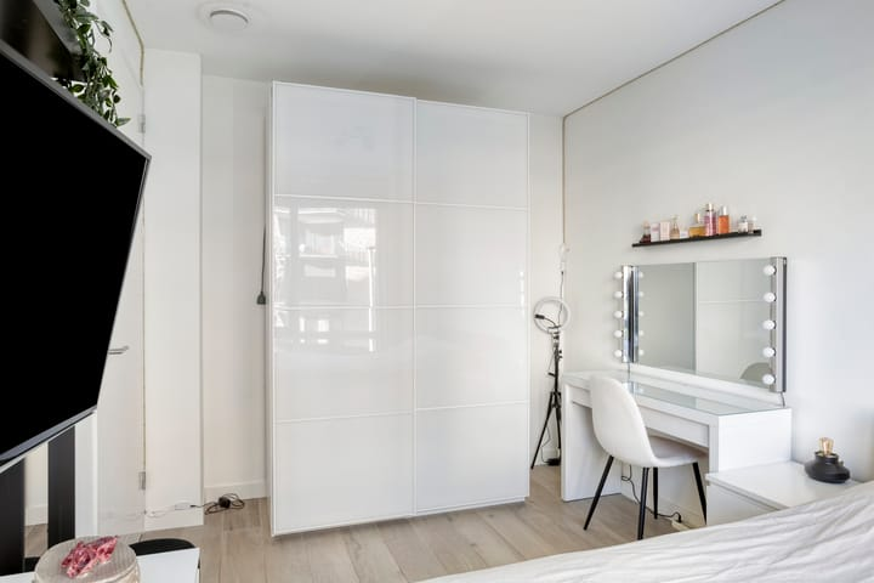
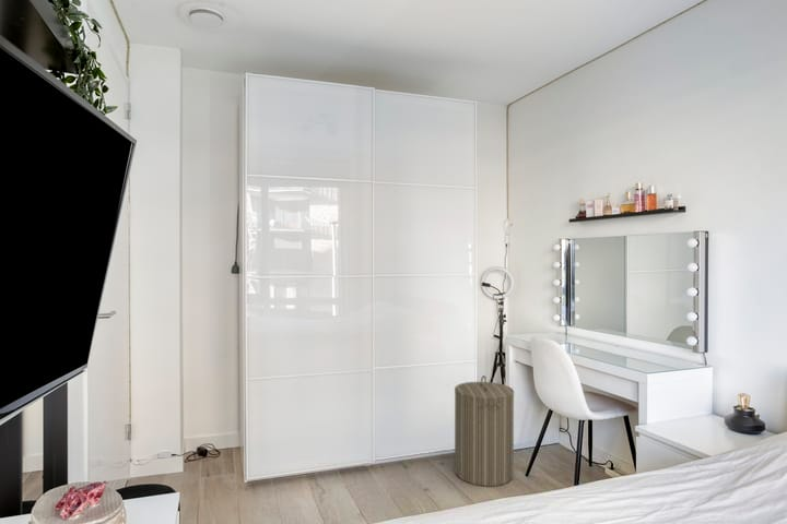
+ laundry hamper [454,374,515,488]
